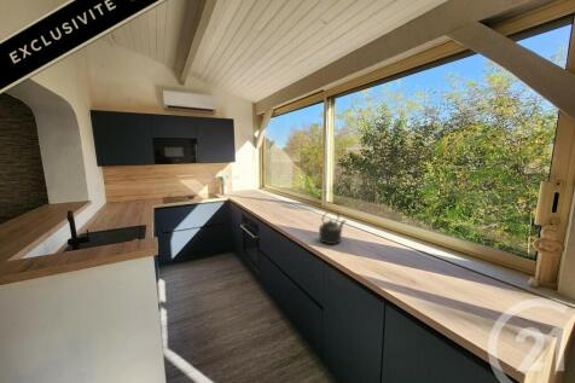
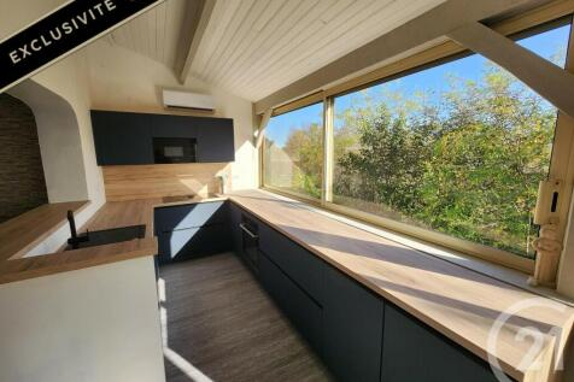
- kettle [318,209,347,245]
